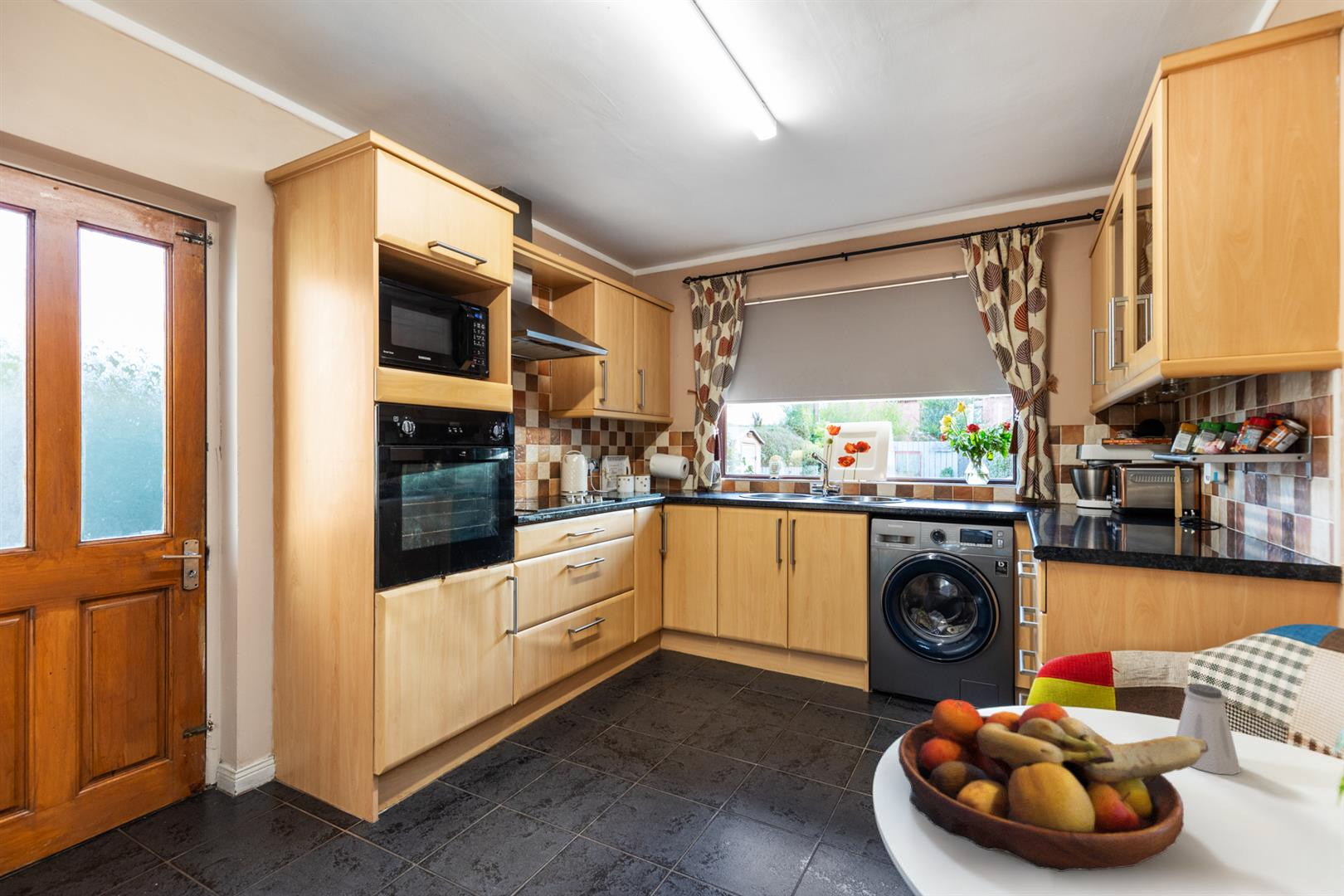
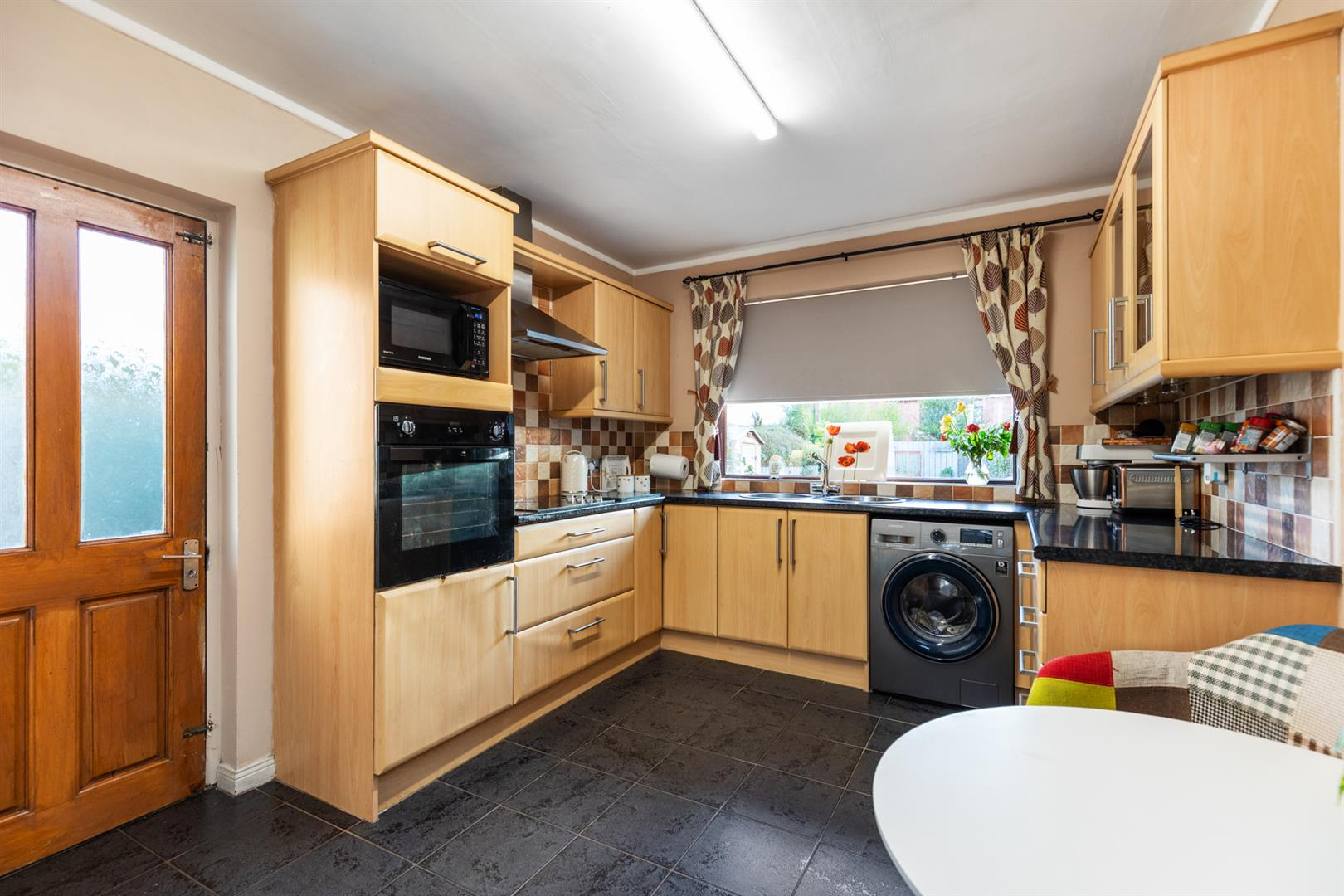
- saltshaker [1175,683,1241,776]
- fruit bowl [898,699,1209,873]
